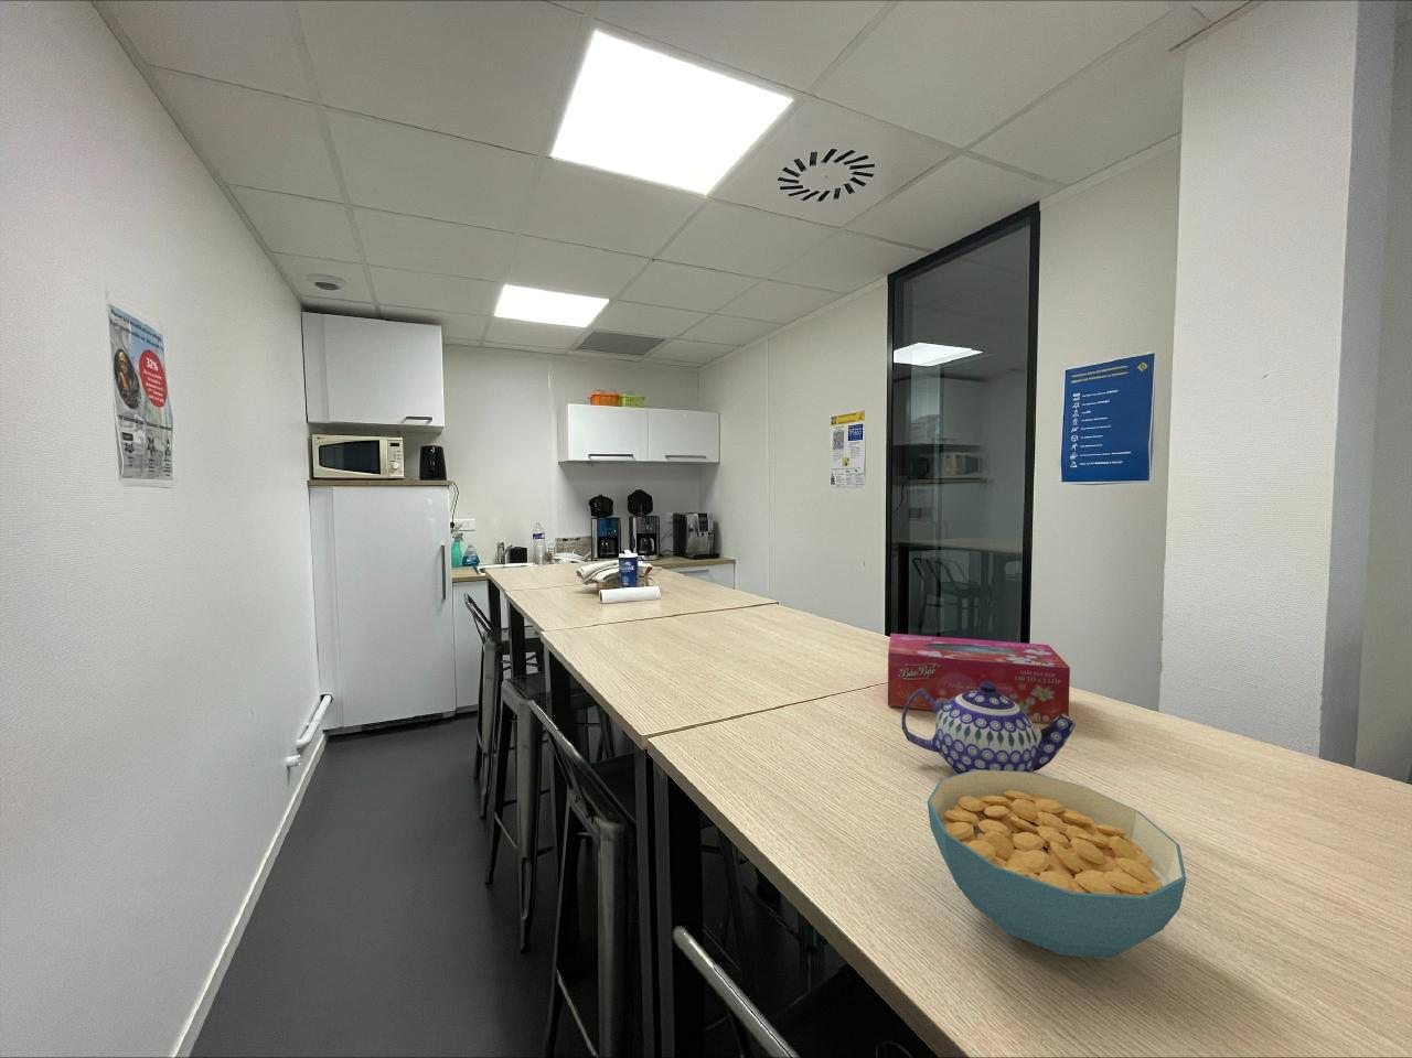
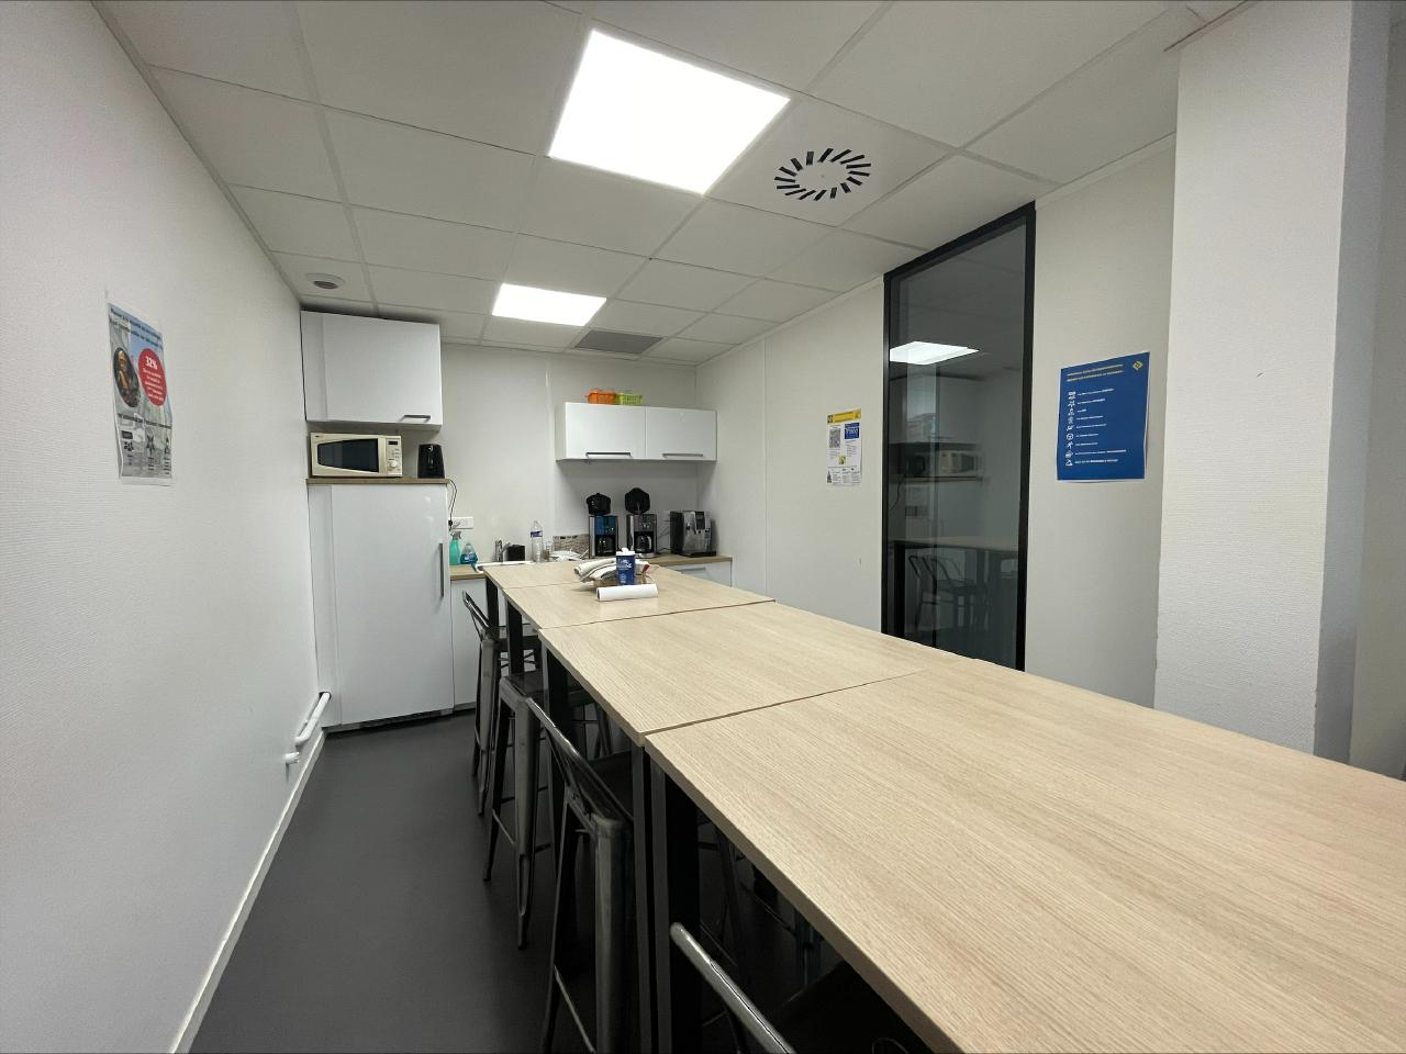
- tissue box [887,632,1071,726]
- cereal bowl [926,769,1187,959]
- teapot [901,681,1076,775]
